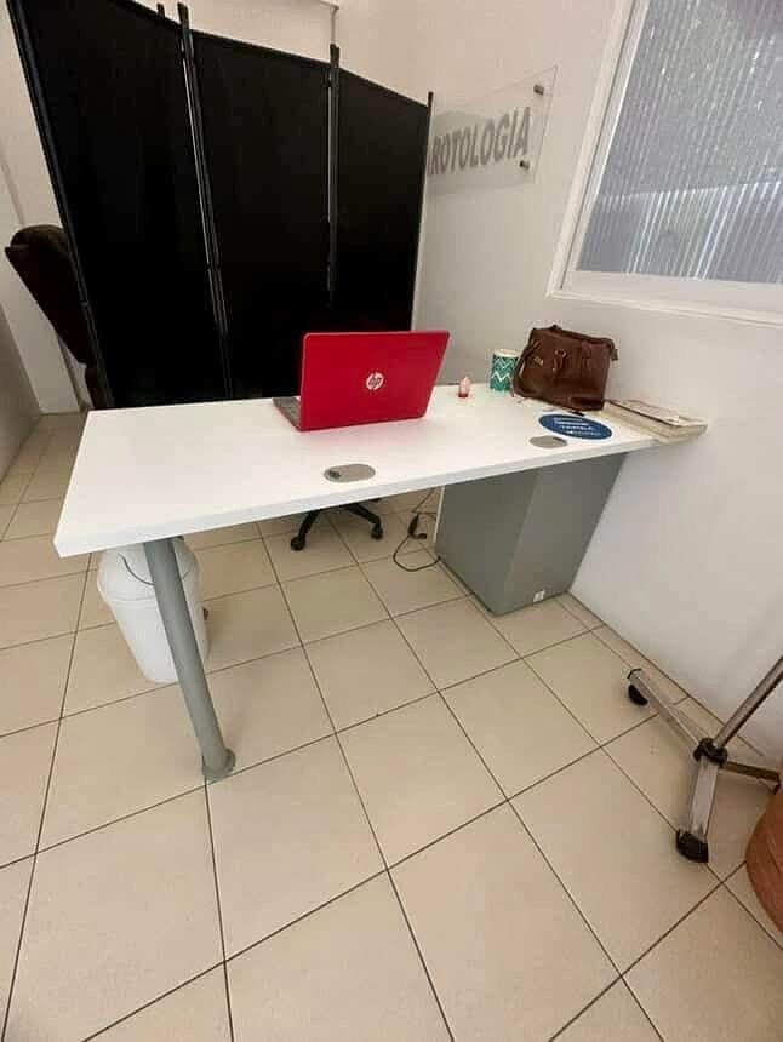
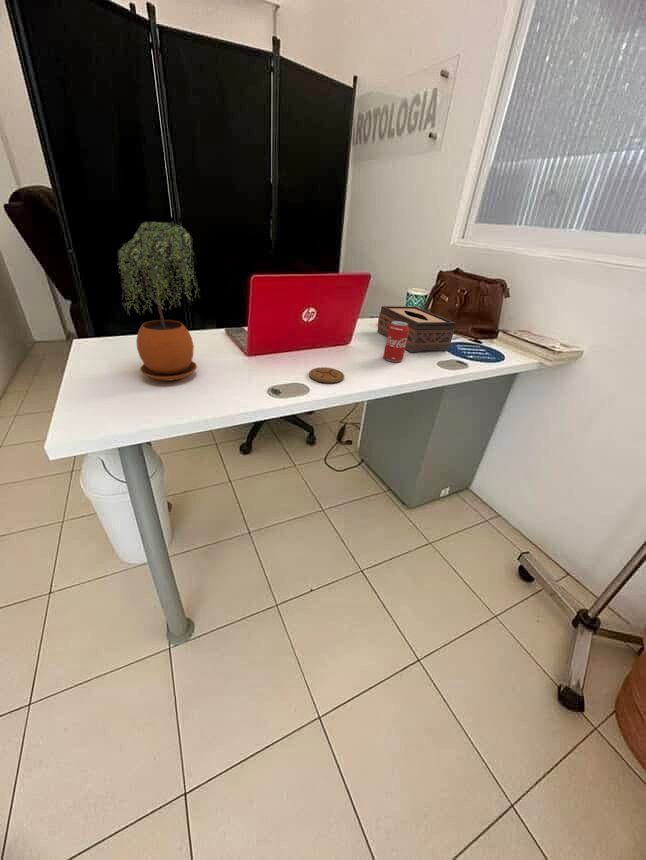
+ coaster [308,366,345,384]
+ tissue box [377,305,456,353]
+ potted plant [117,220,202,382]
+ beverage can [383,321,409,363]
